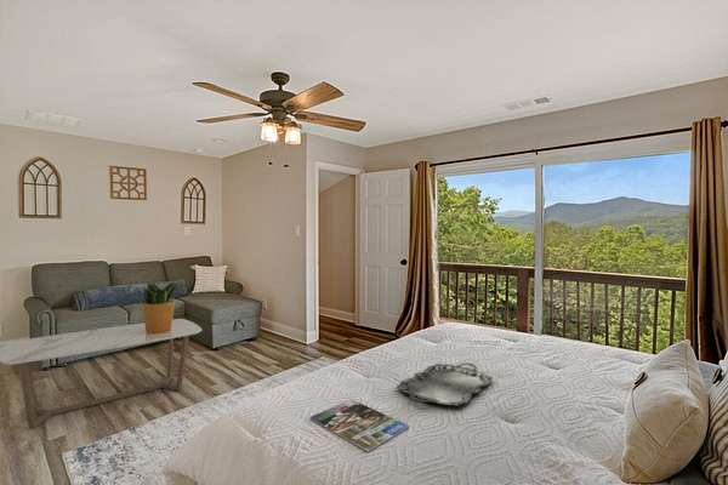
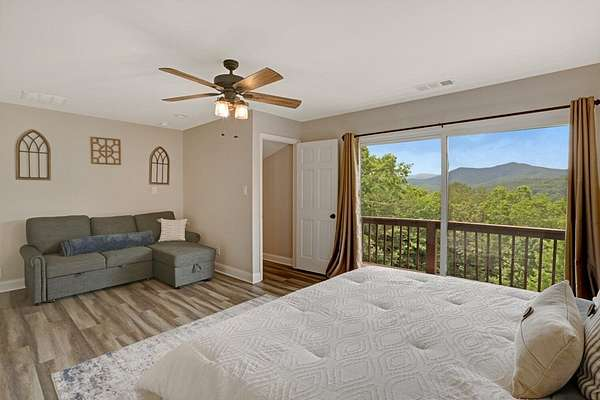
- serving tray [396,361,494,407]
- potted plant [141,280,183,333]
- coffee table [0,318,204,430]
- magazine [308,398,411,452]
